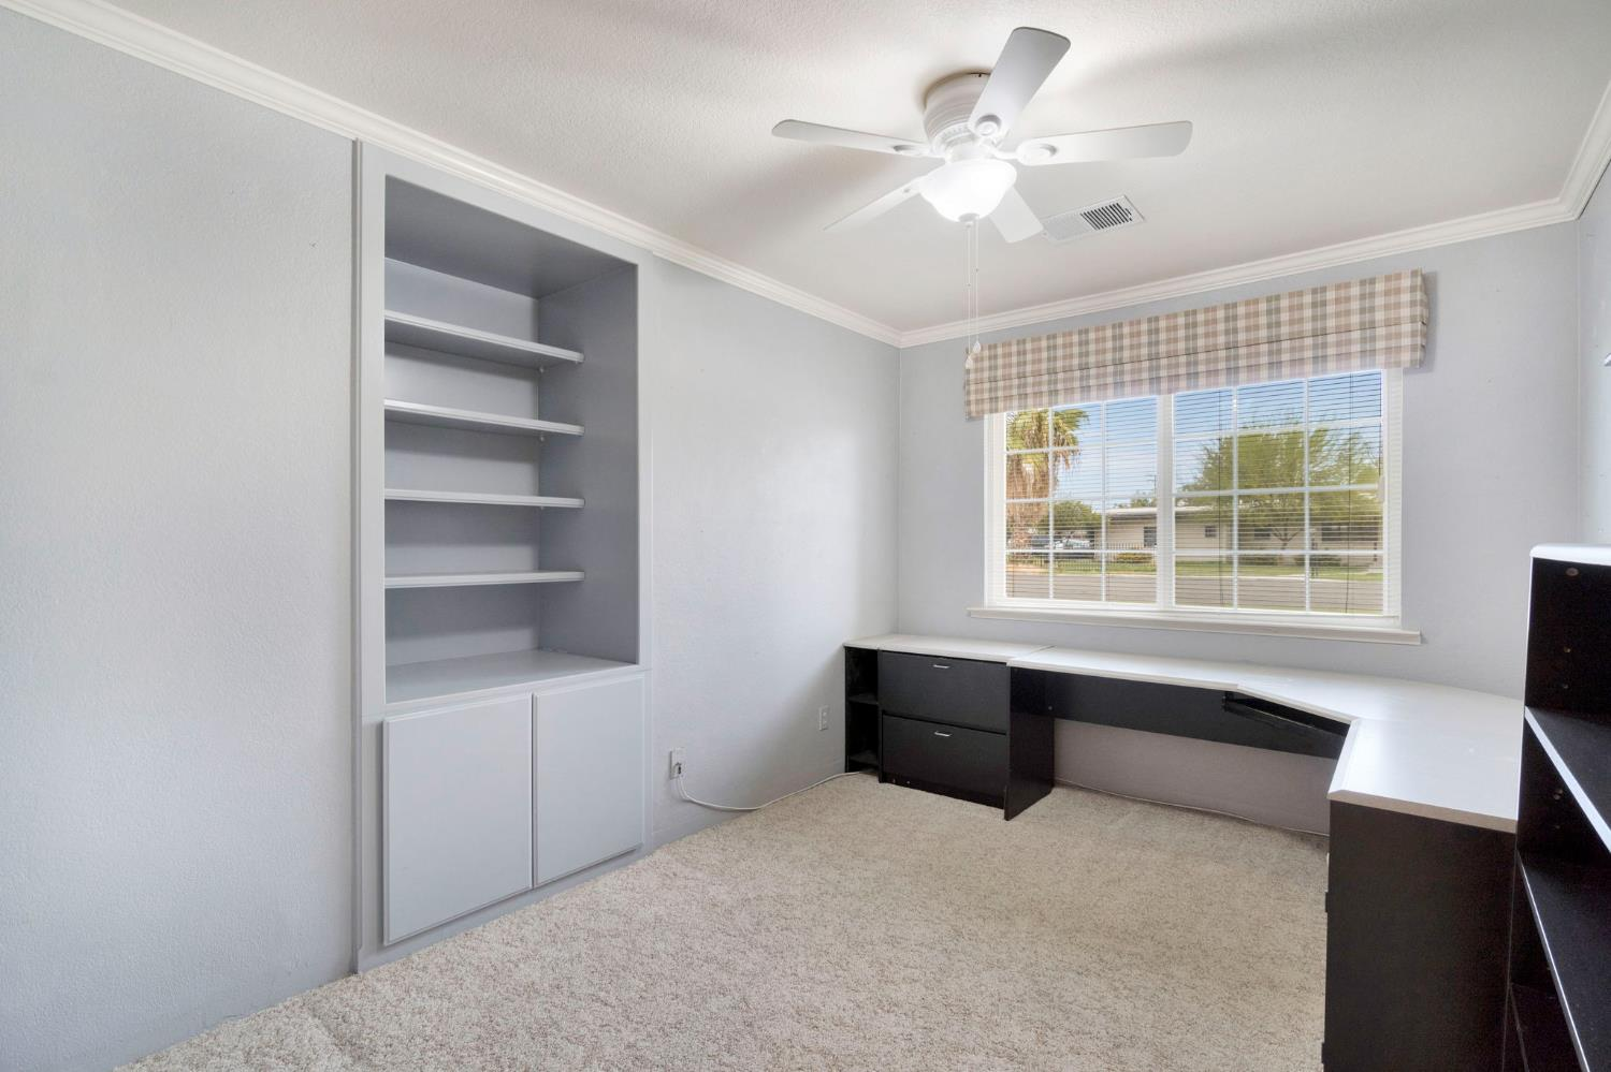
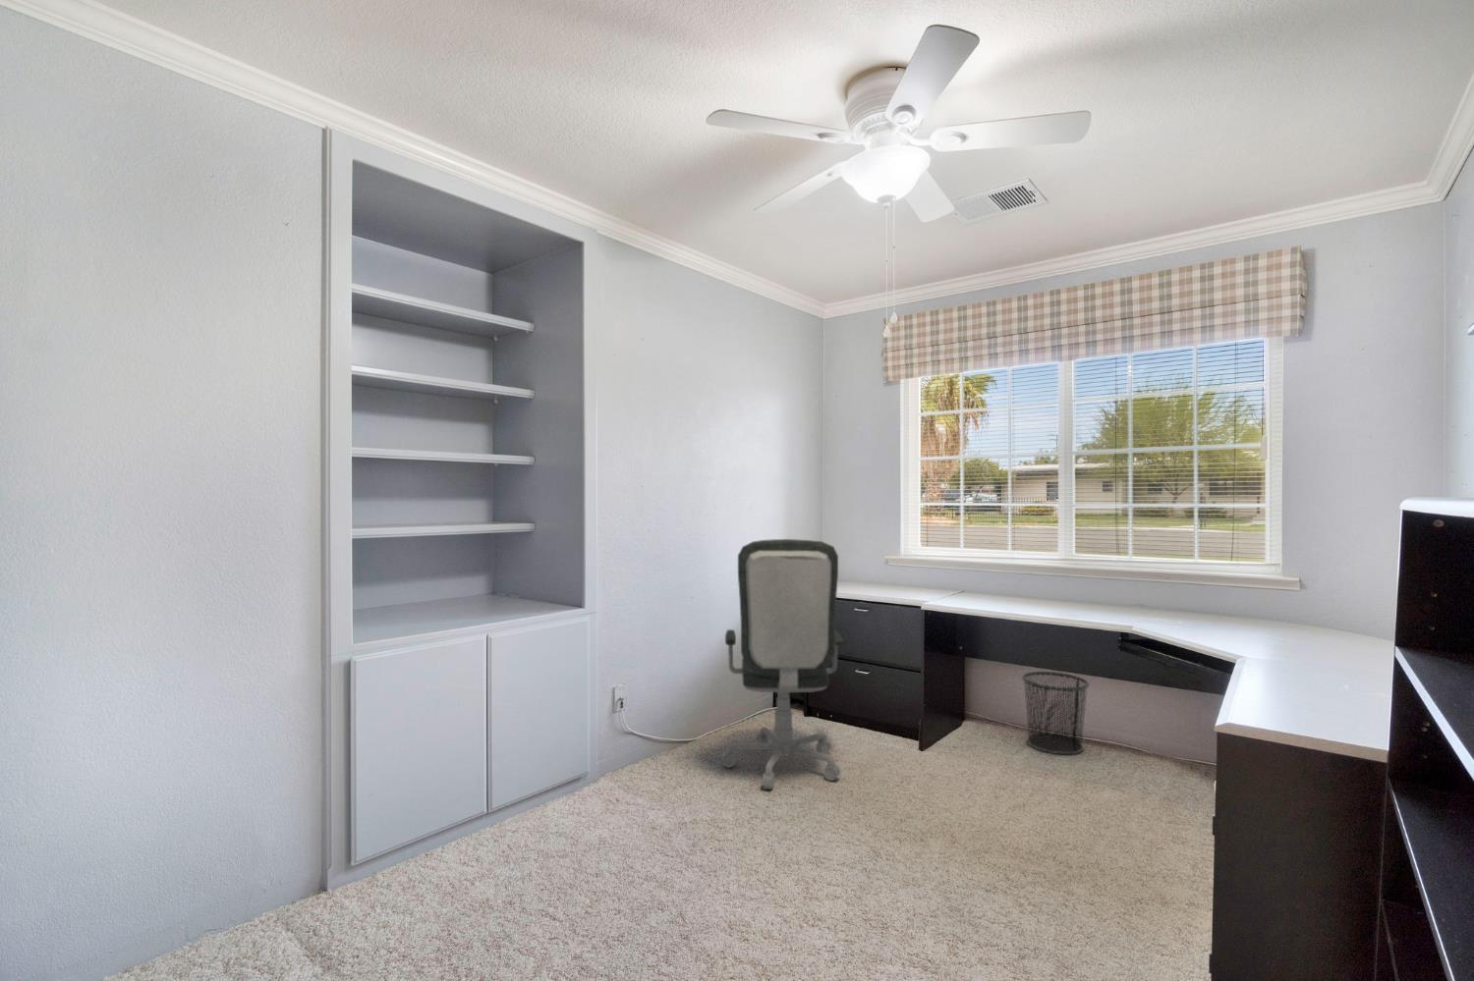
+ office chair [722,538,845,790]
+ waste bin [1021,671,1091,757]
